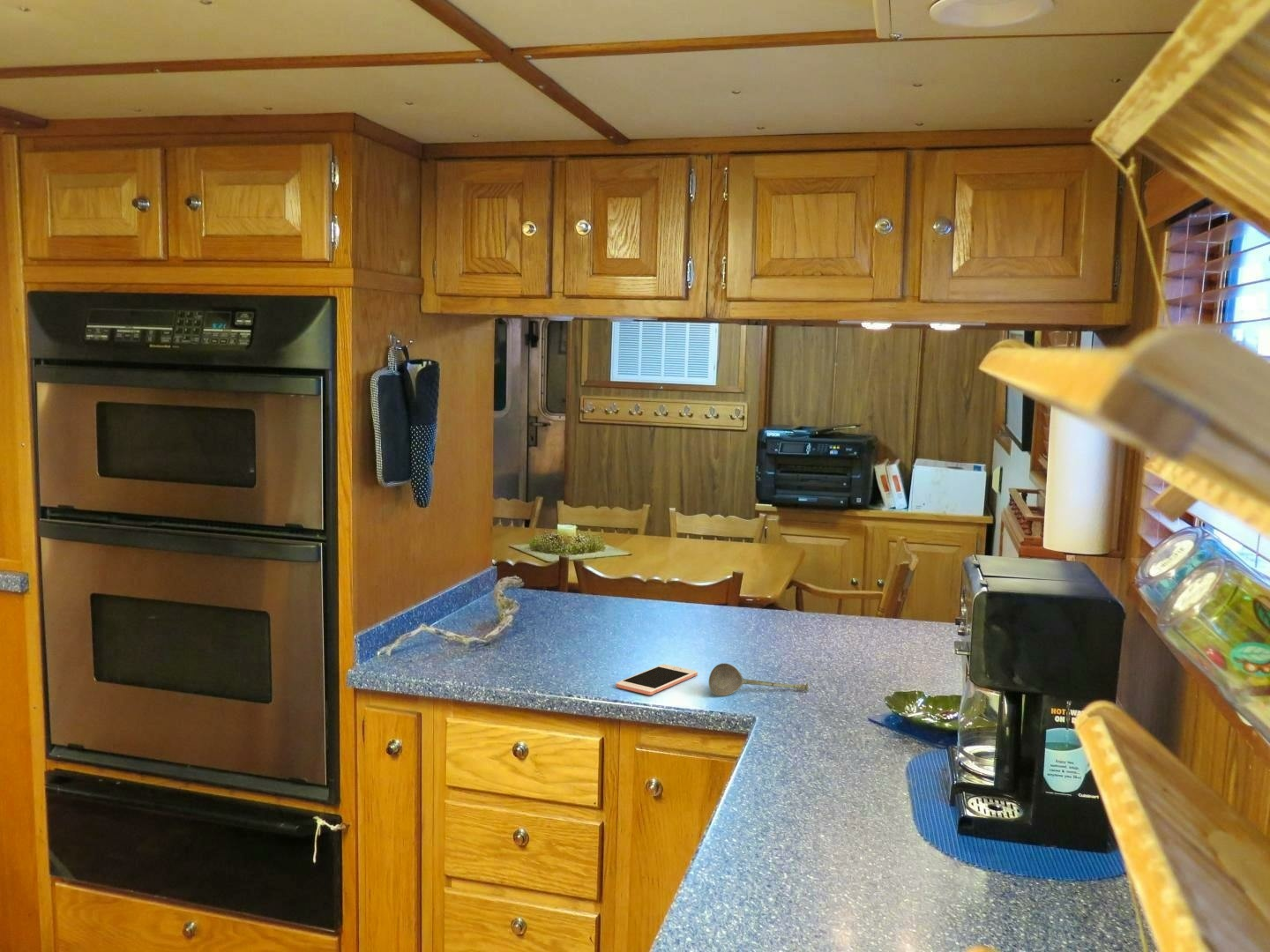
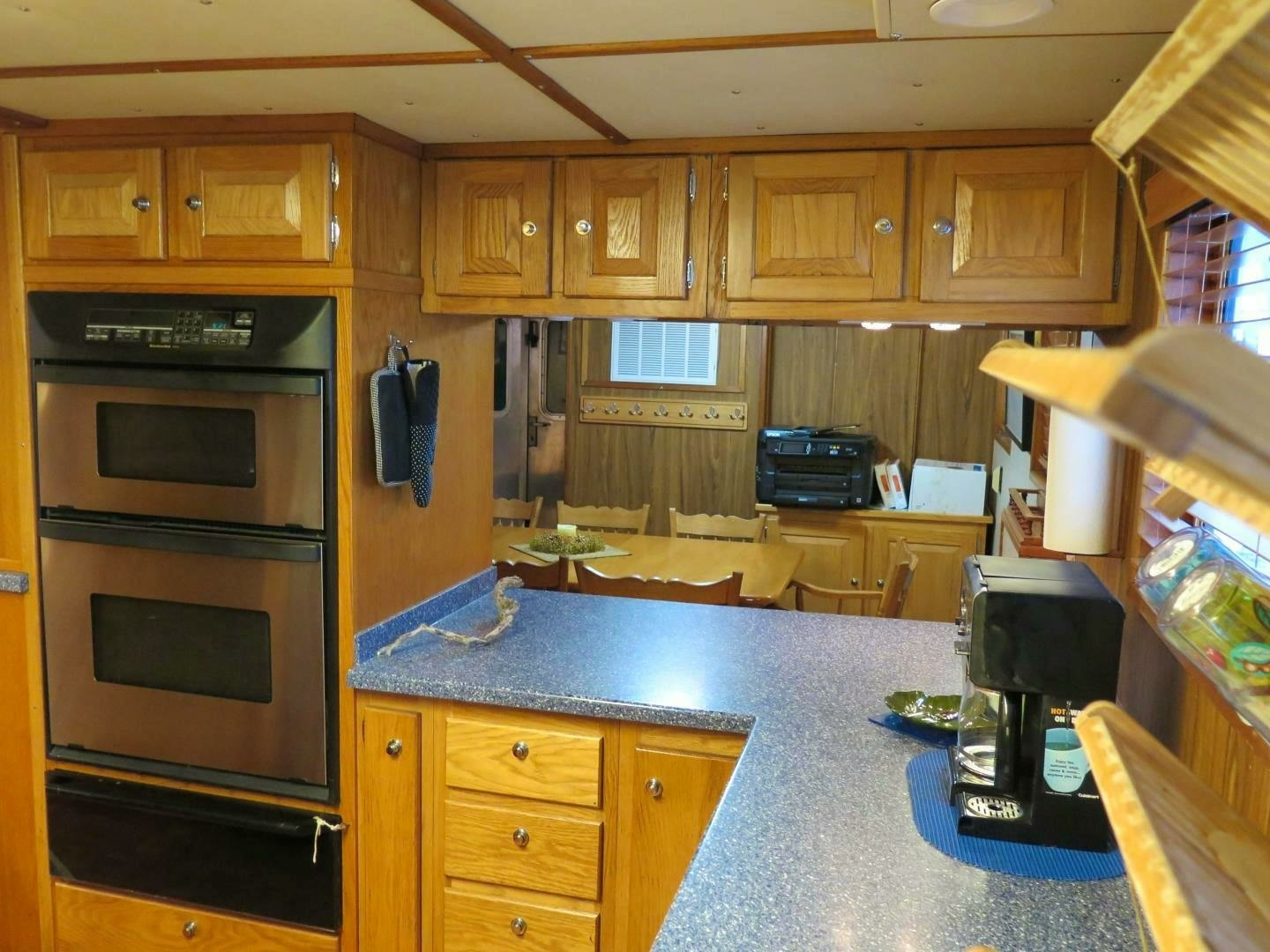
- cell phone [616,663,699,695]
- soupspoon [708,662,809,696]
